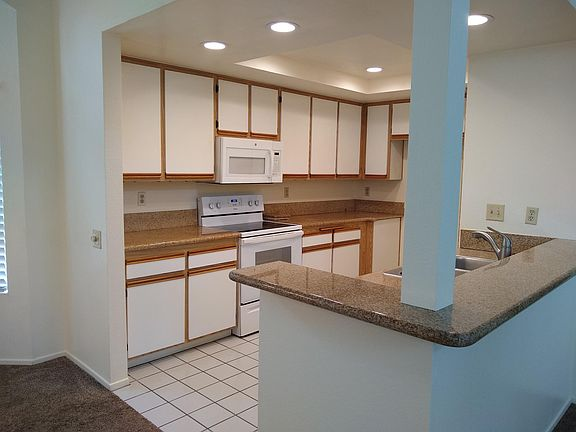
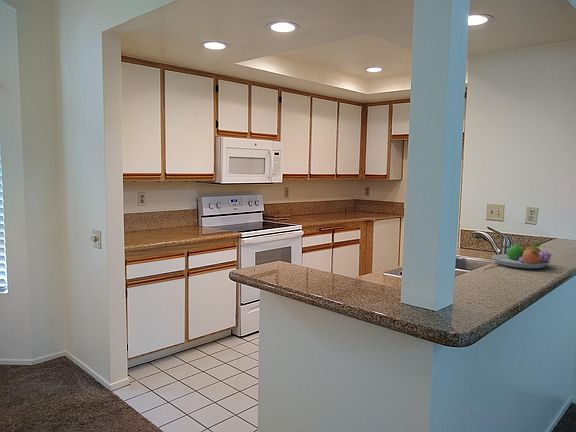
+ fruit bowl [491,243,552,269]
